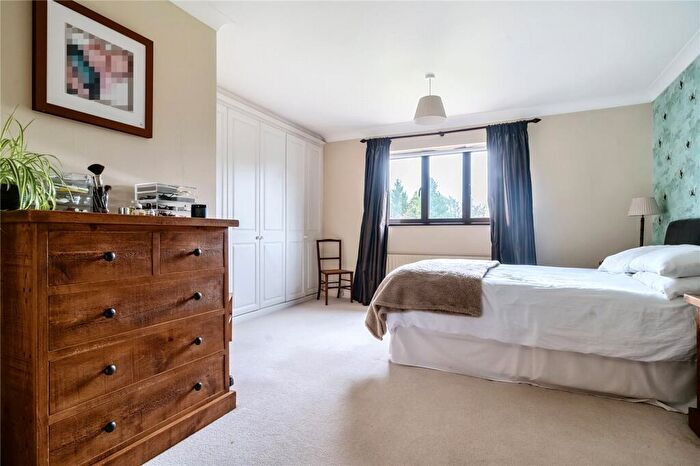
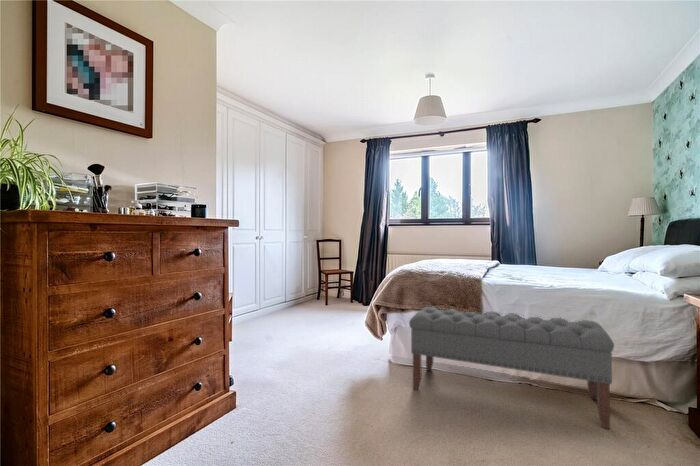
+ bench [408,306,615,430]
